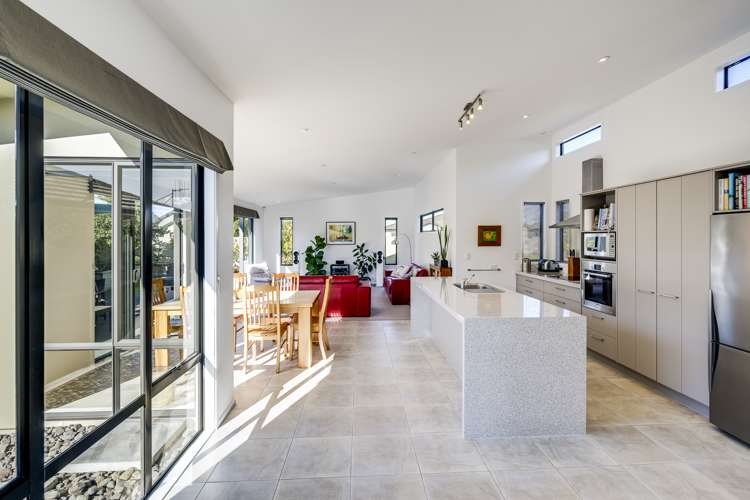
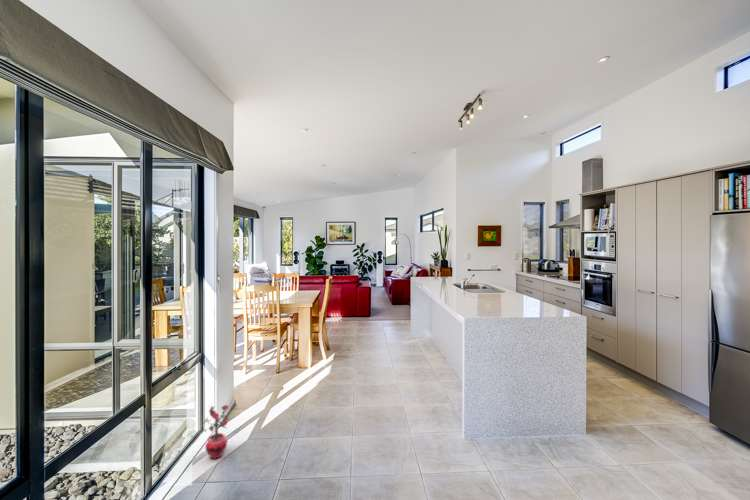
+ potted plant [200,404,230,460]
